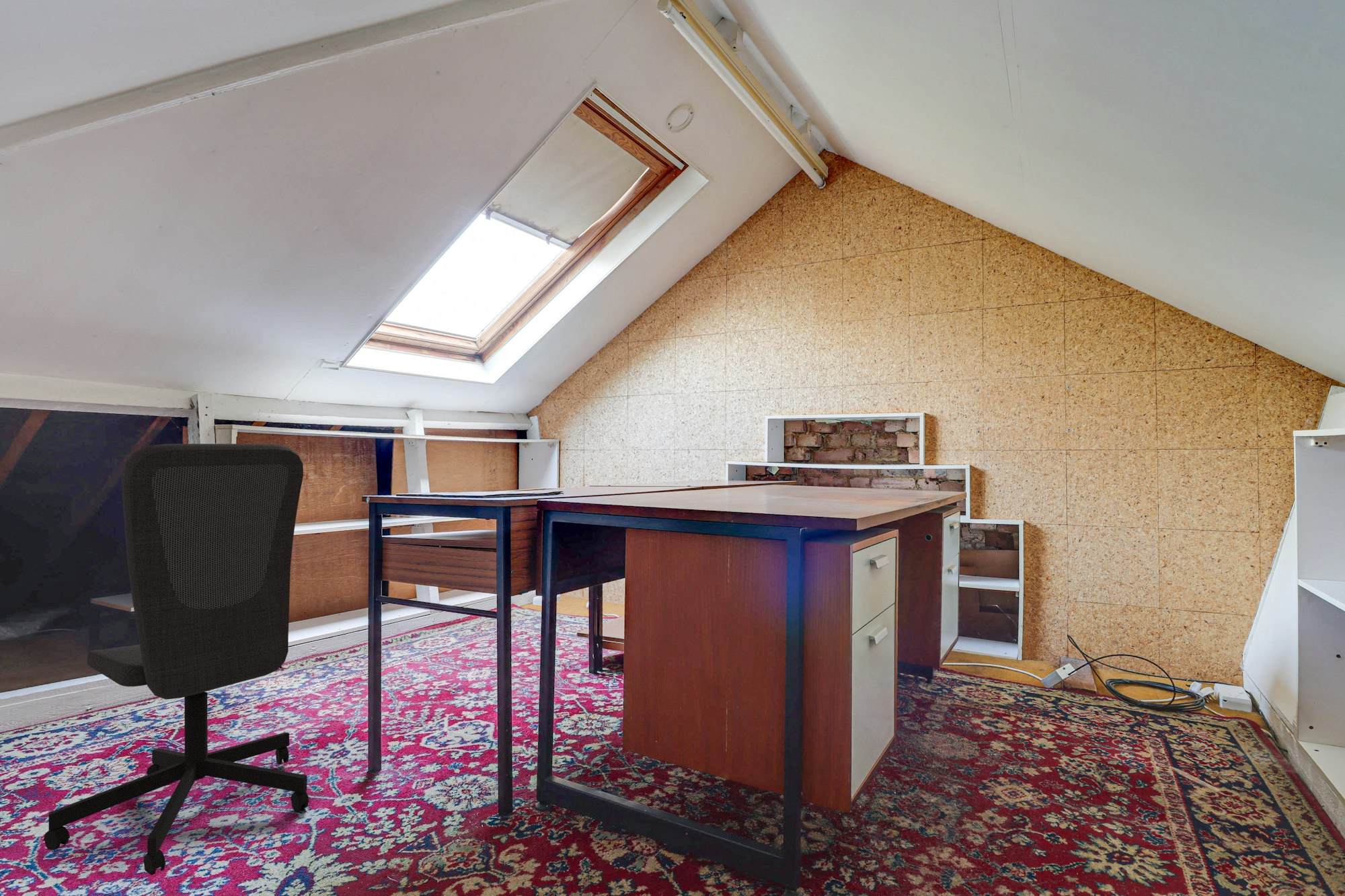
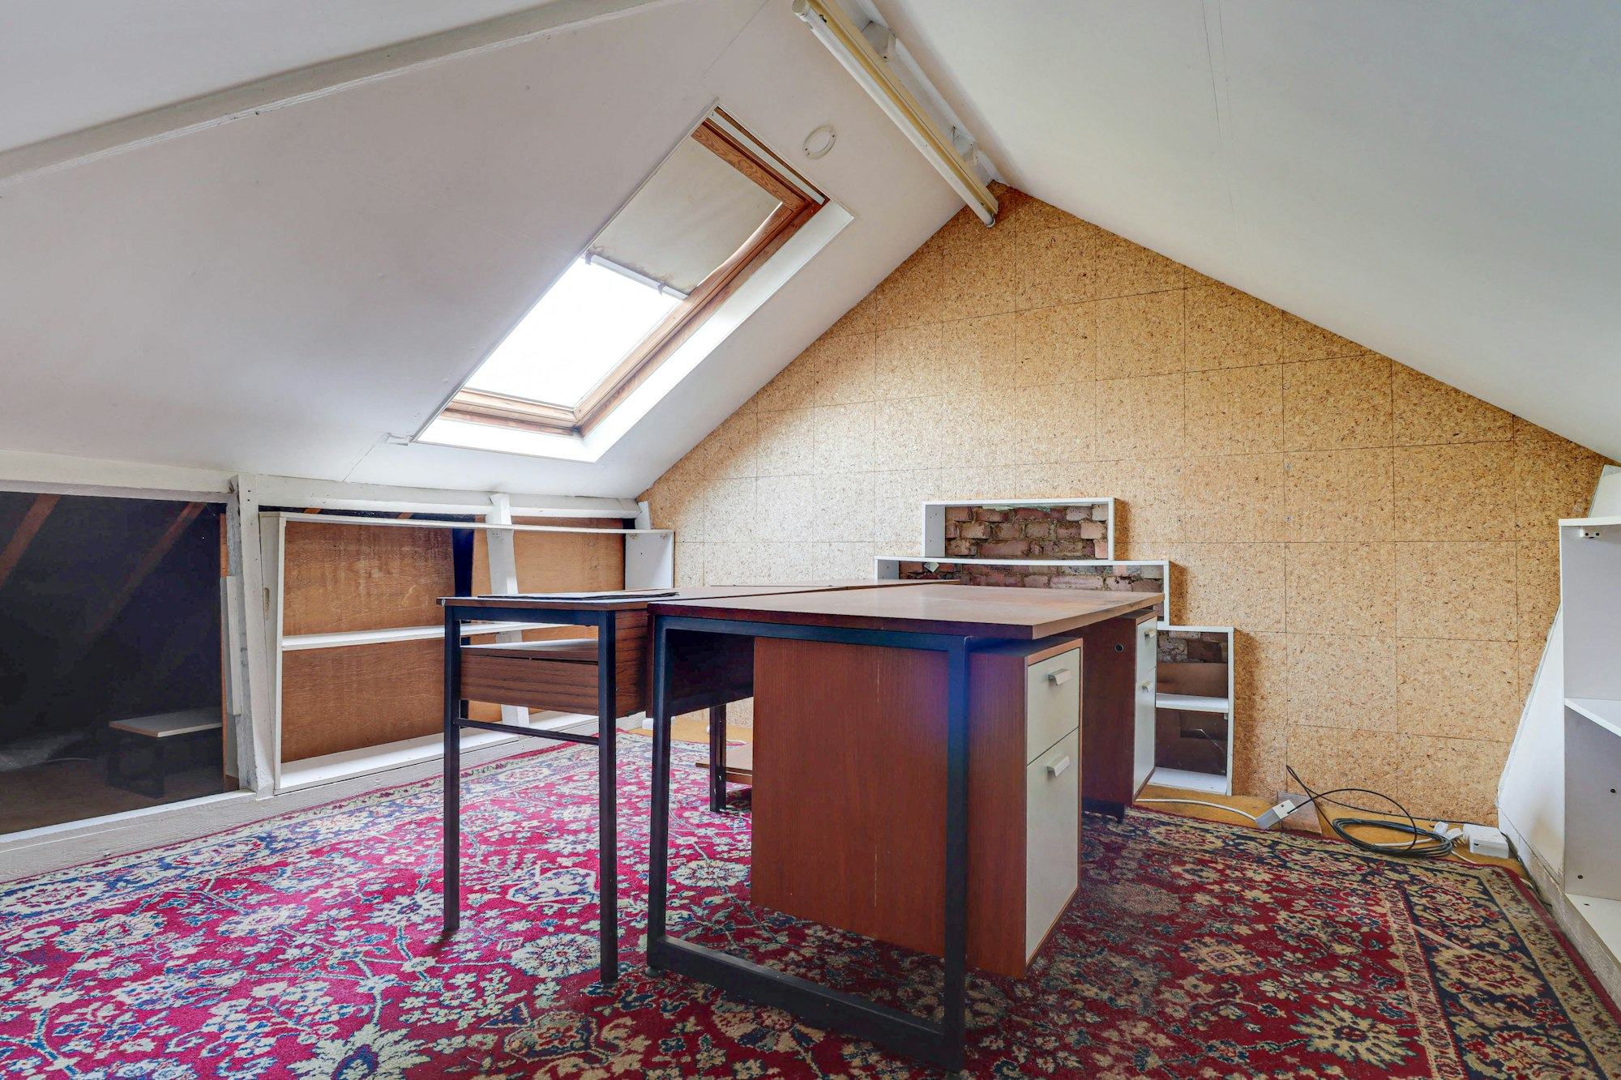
- office chair [43,443,310,876]
